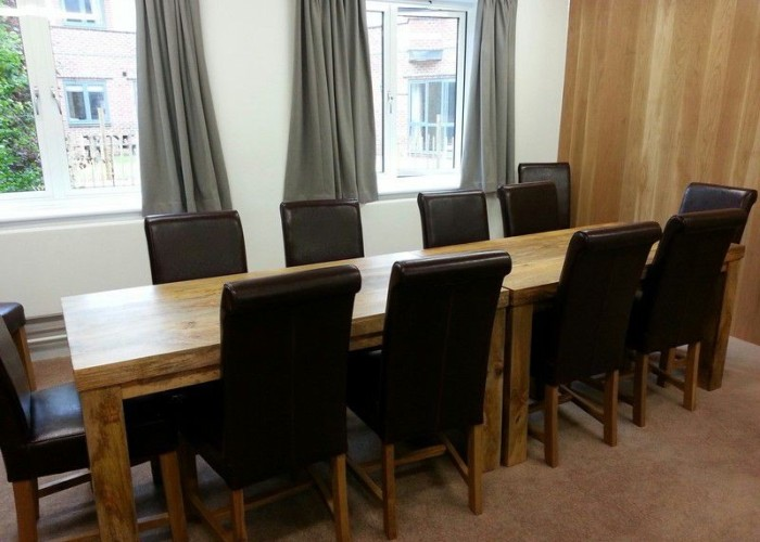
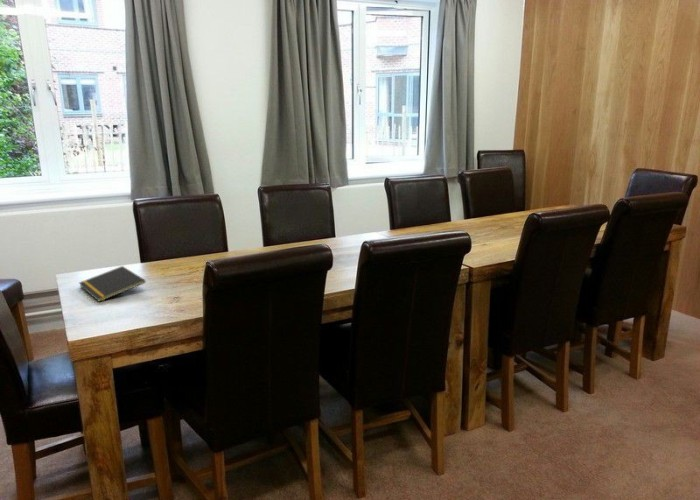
+ notepad [78,265,147,303]
